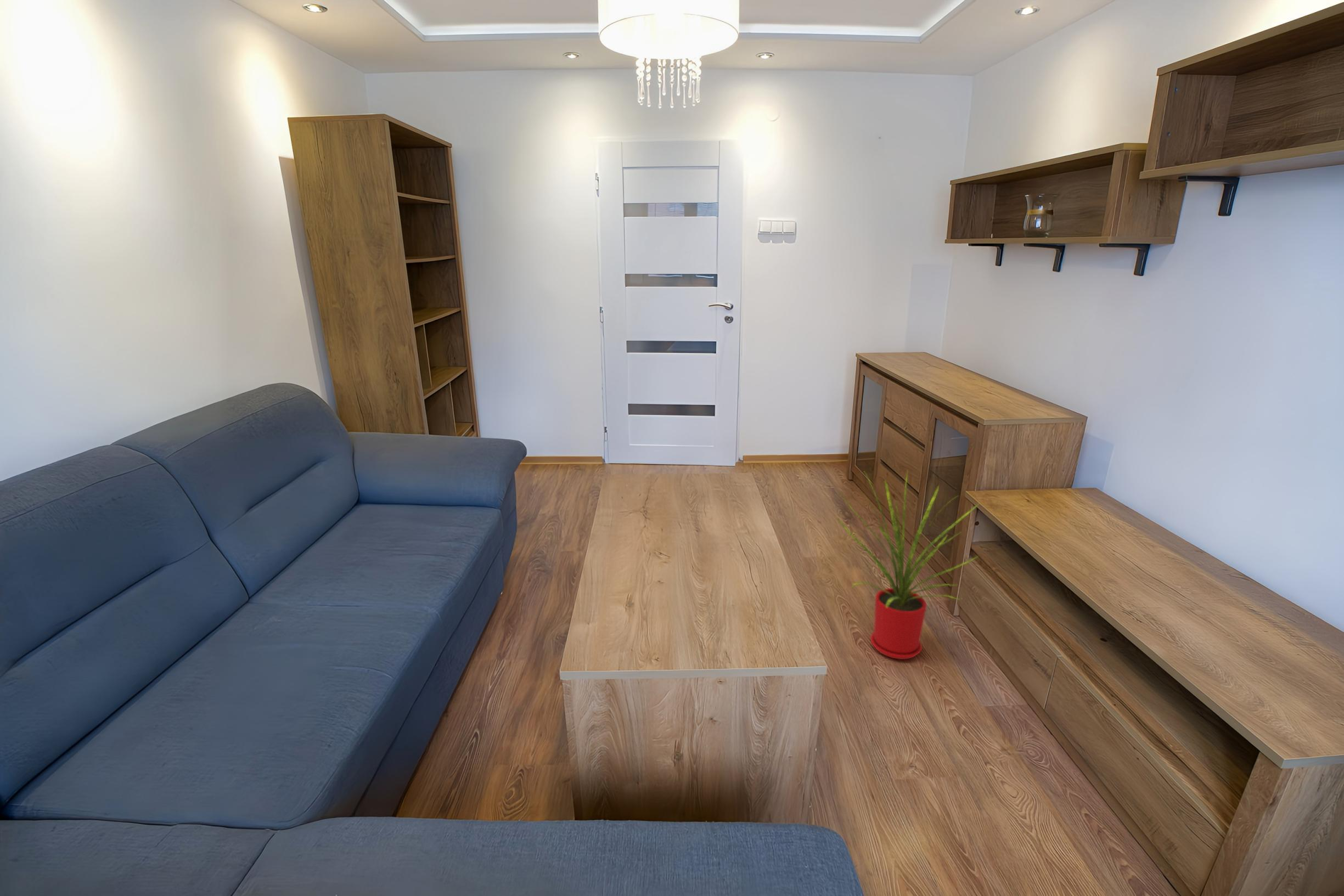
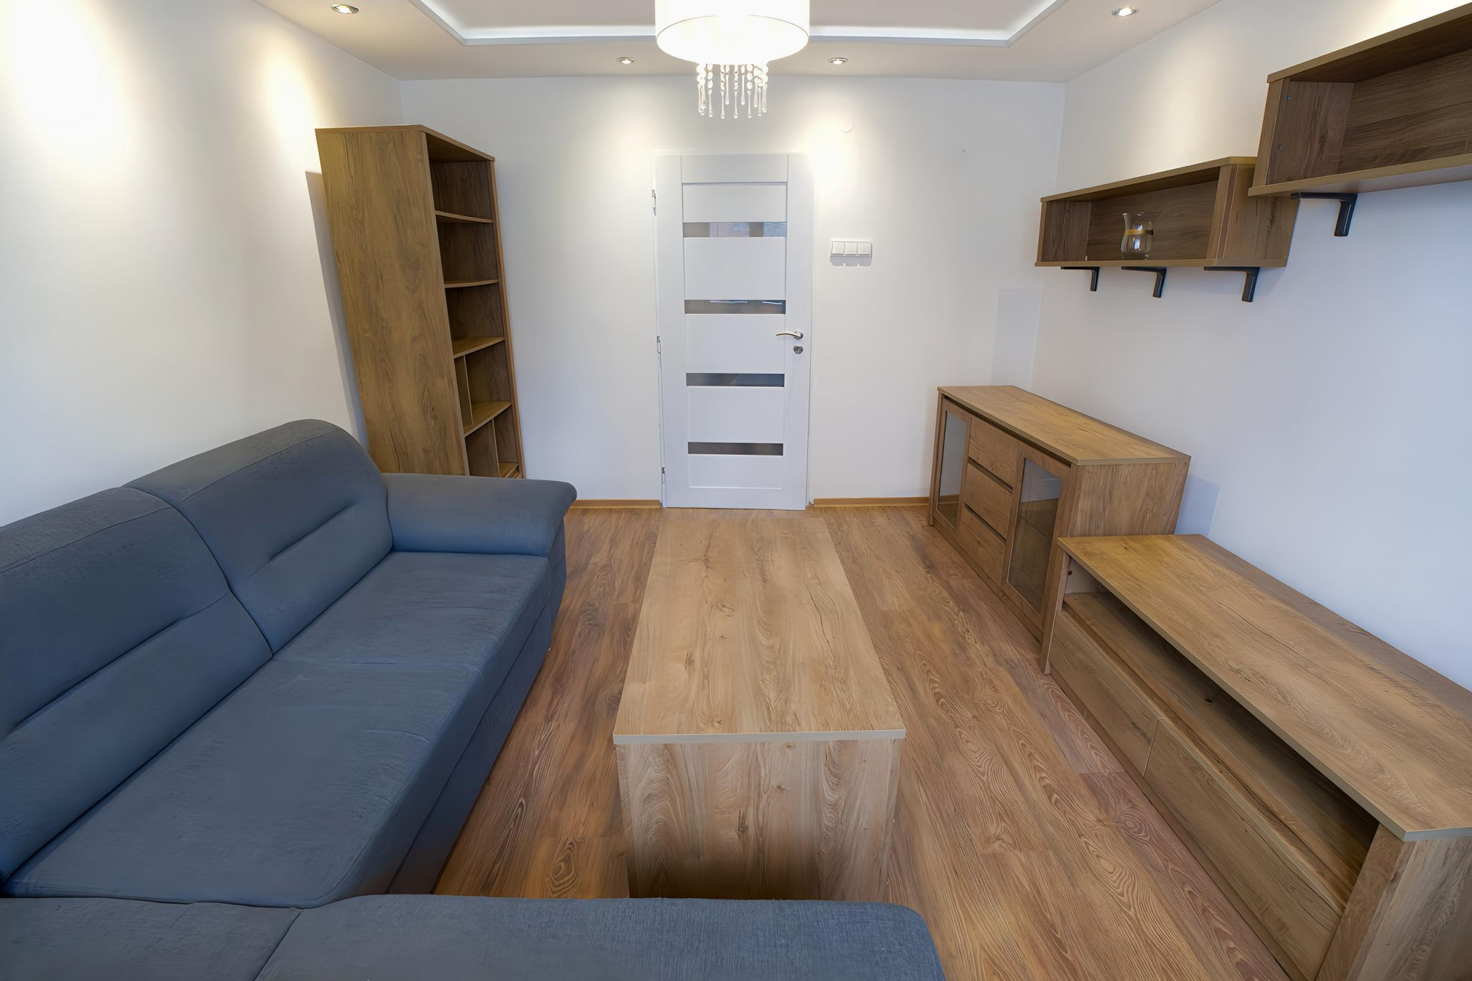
- house plant [836,470,981,660]
